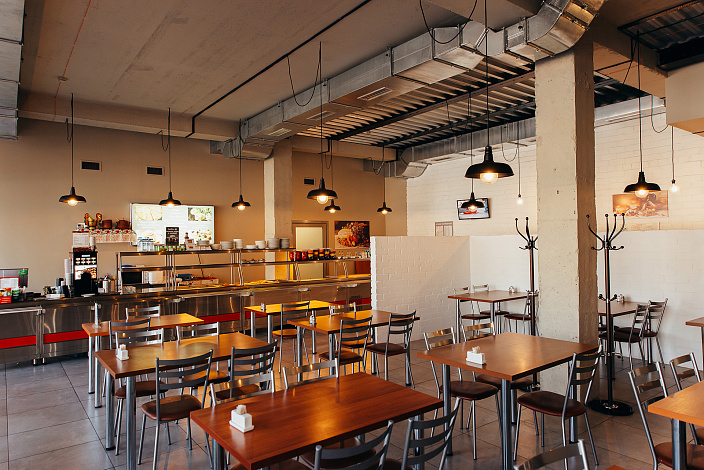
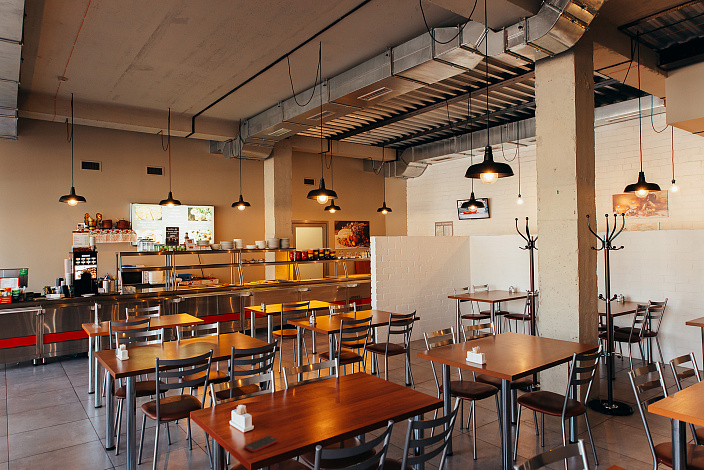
+ cell phone [243,435,279,453]
